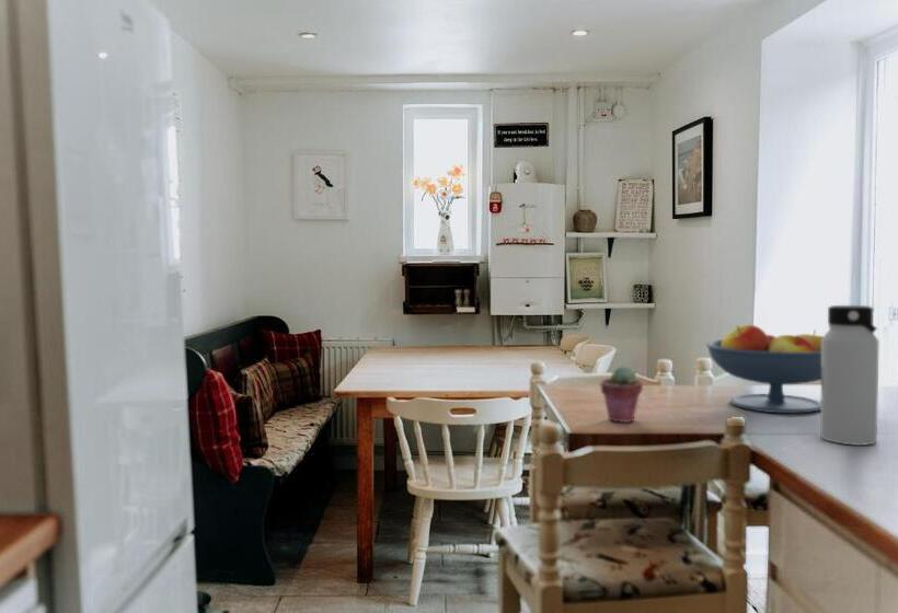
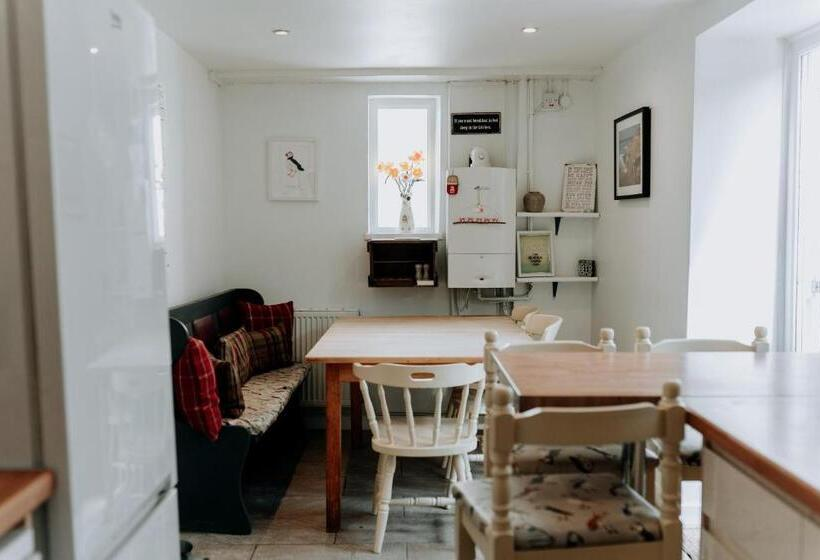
- water bottle [819,304,879,447]
- fruit bowl [705,324,824,415]
- potted succulent [599,365,644,424]
